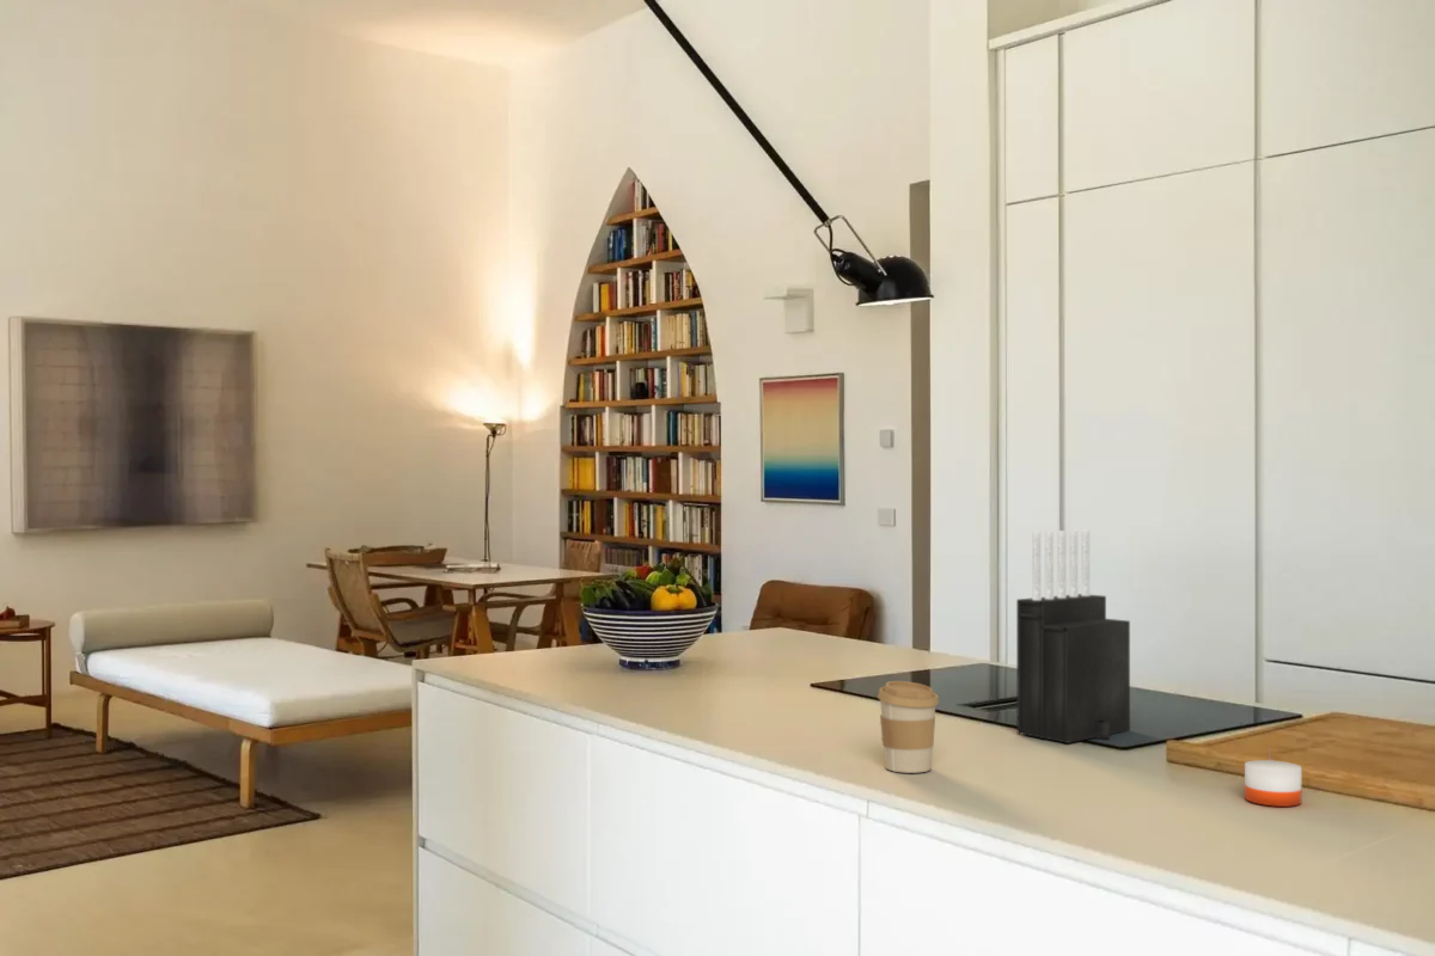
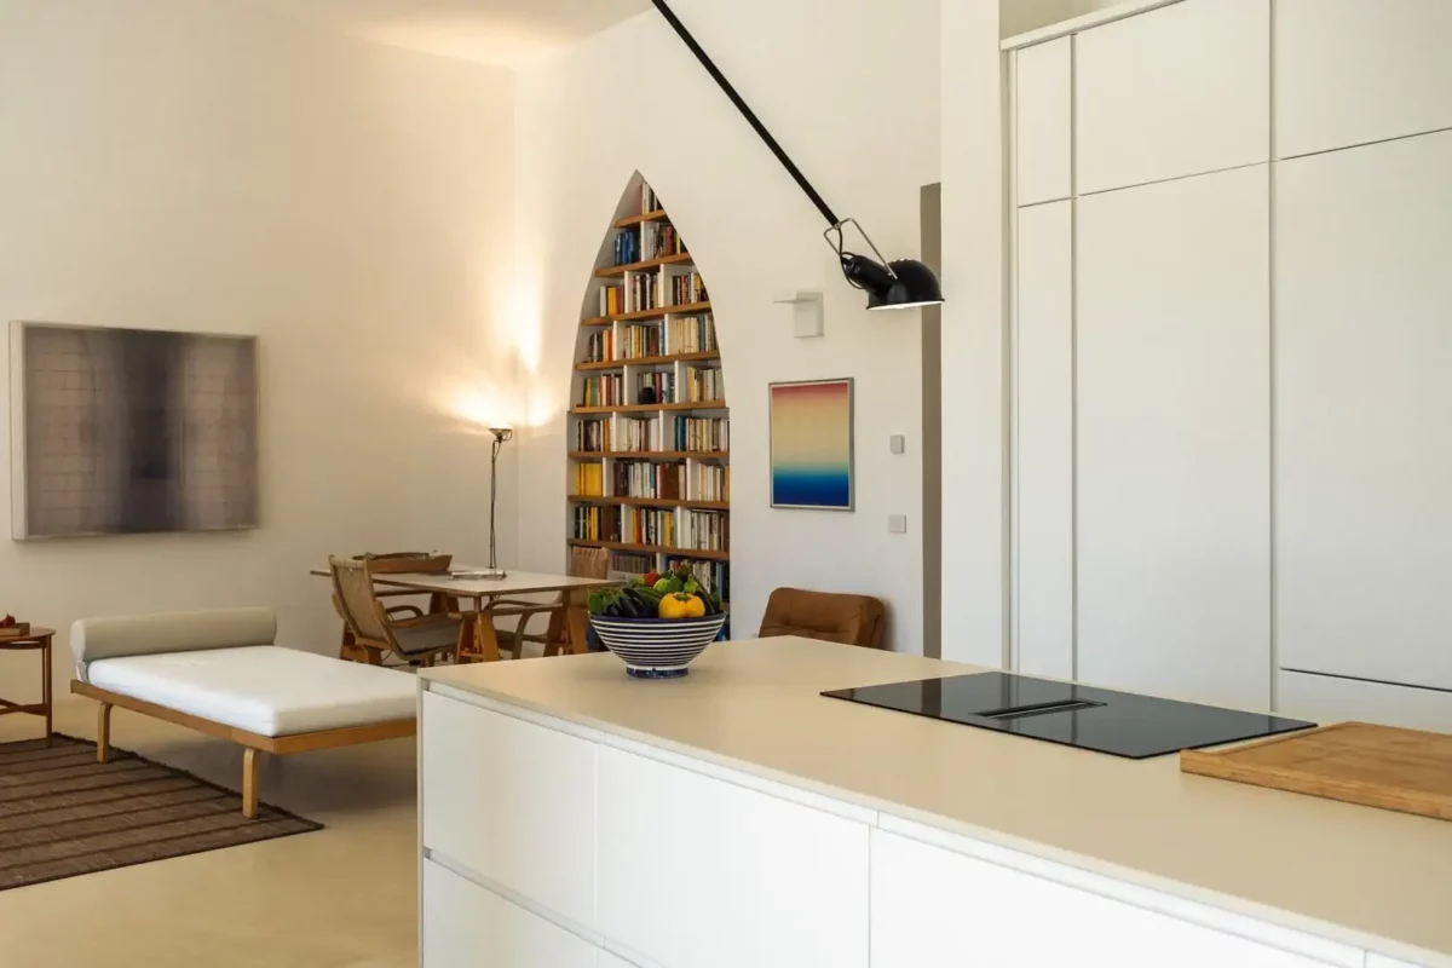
- coffee cup [877,680,940,774]
- candle [1244,744,1302,808]
- knife block [1015,528,1131,744]
